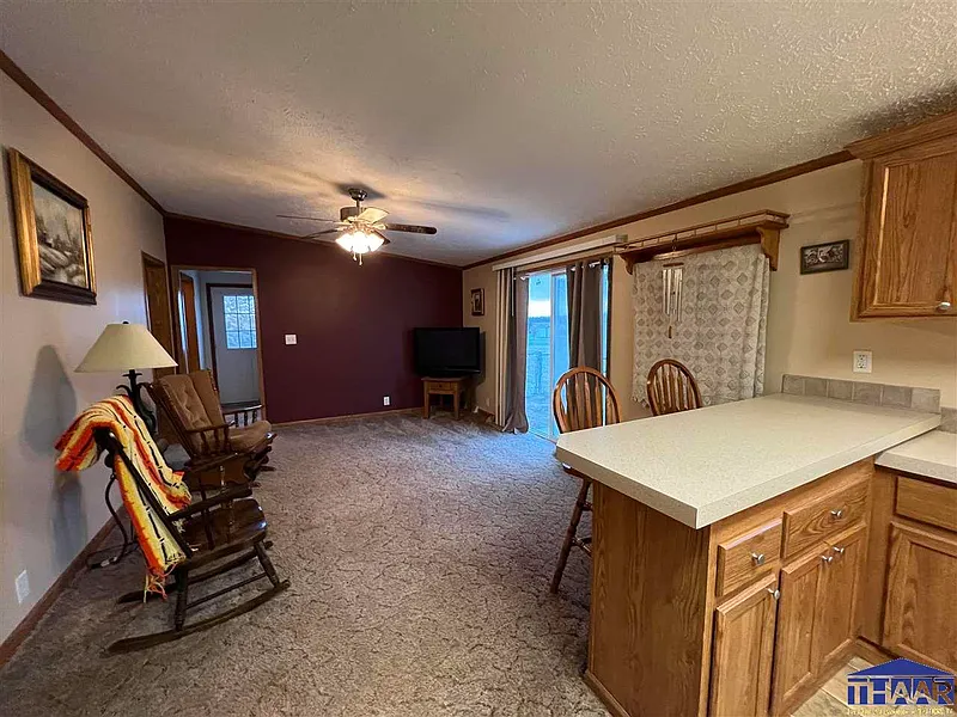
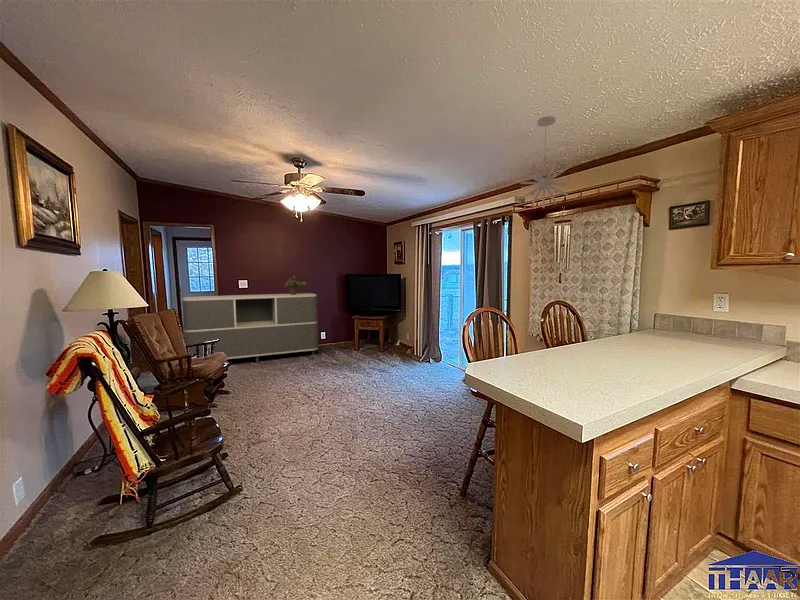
+ potted plant [284,275,307,295]
+ pendant light [519,115,571,209]
+ sideboard [182,292,319,363]
